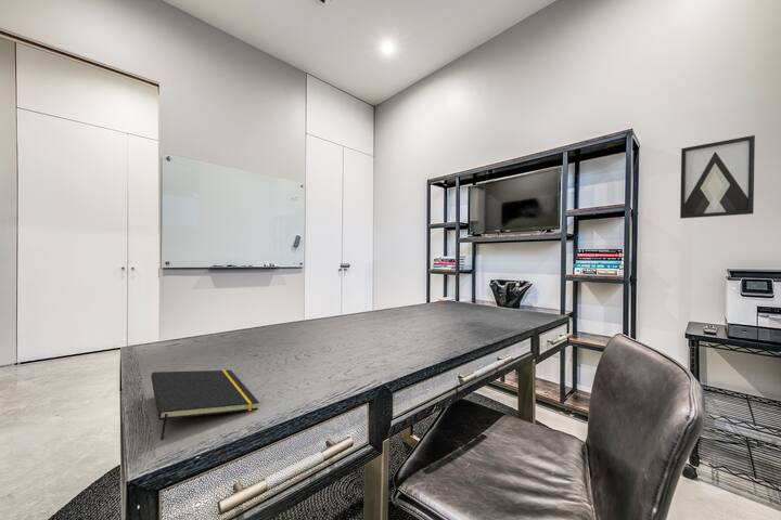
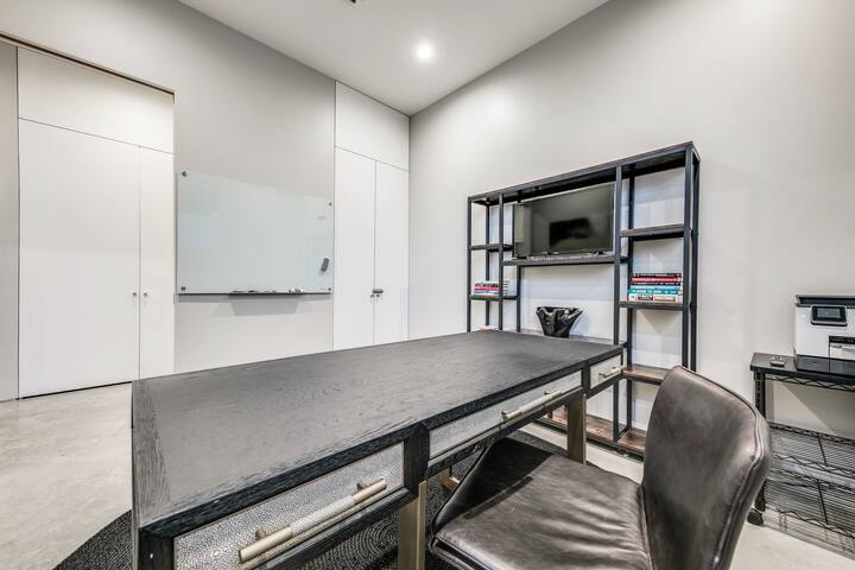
- notepad [150,369,260,441]
- wall art [679,134,756,220]
